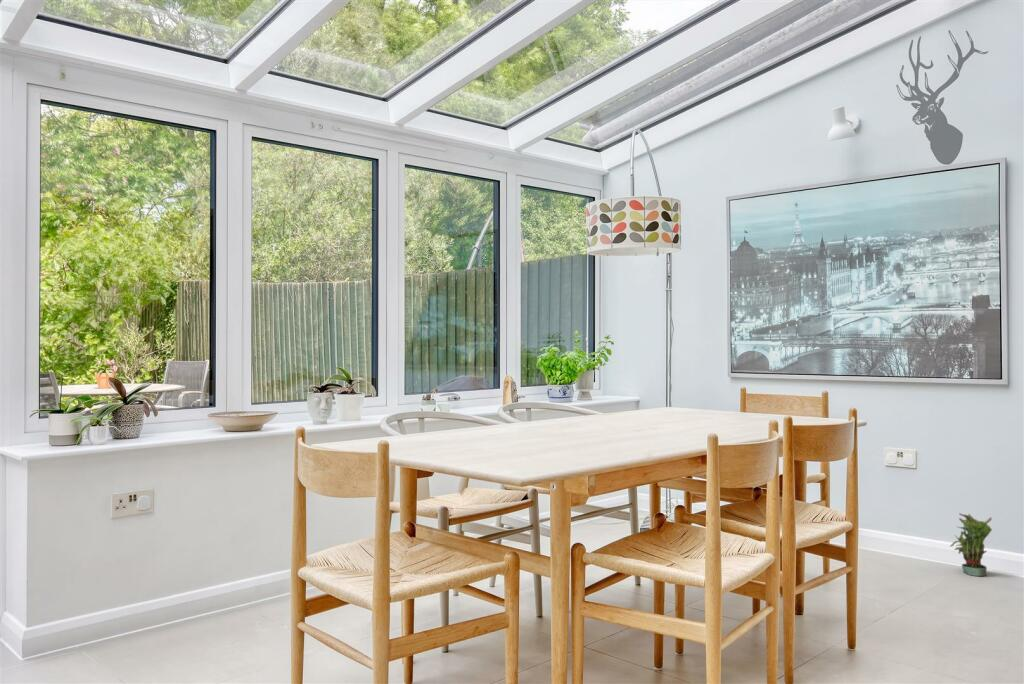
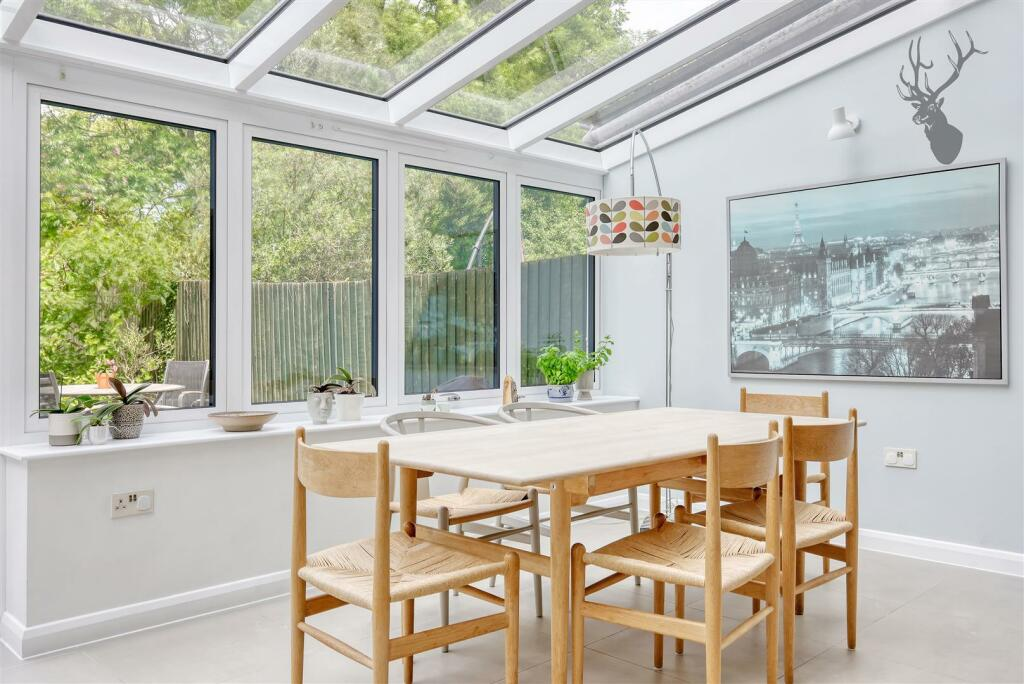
- potted plant [949,512,993,577]
